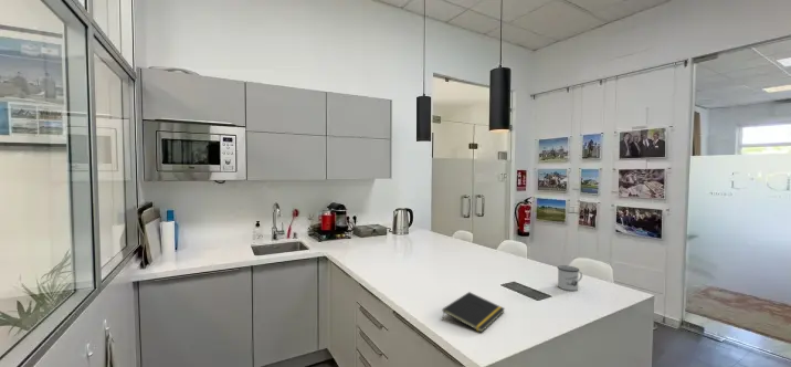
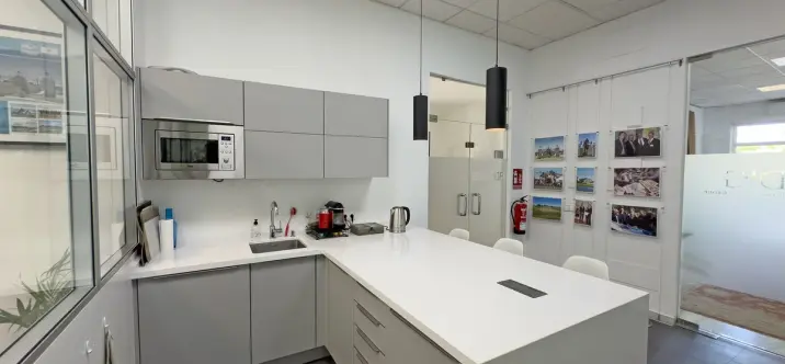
- mug [557,264,583,292]
- notepad [441,291,506,334]
